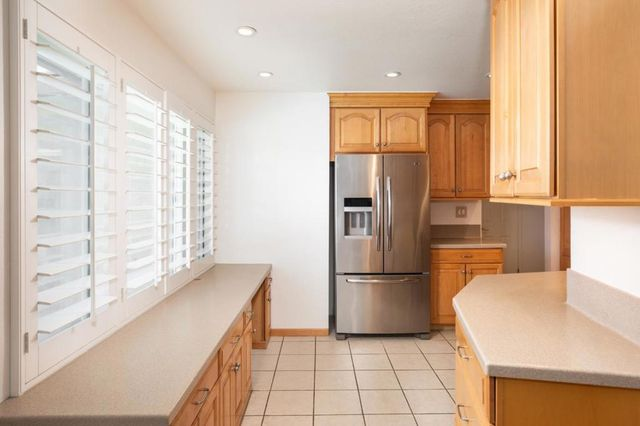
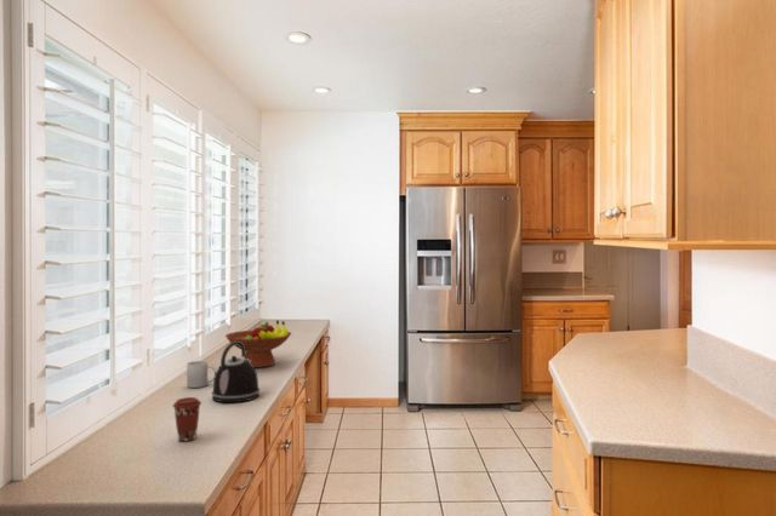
+ mug [186,360,217,389]
+ kettle [211,342,261,403]
+ coffee cup [172,396,202,442]
+ fruit bowl [224,319,292,369]
